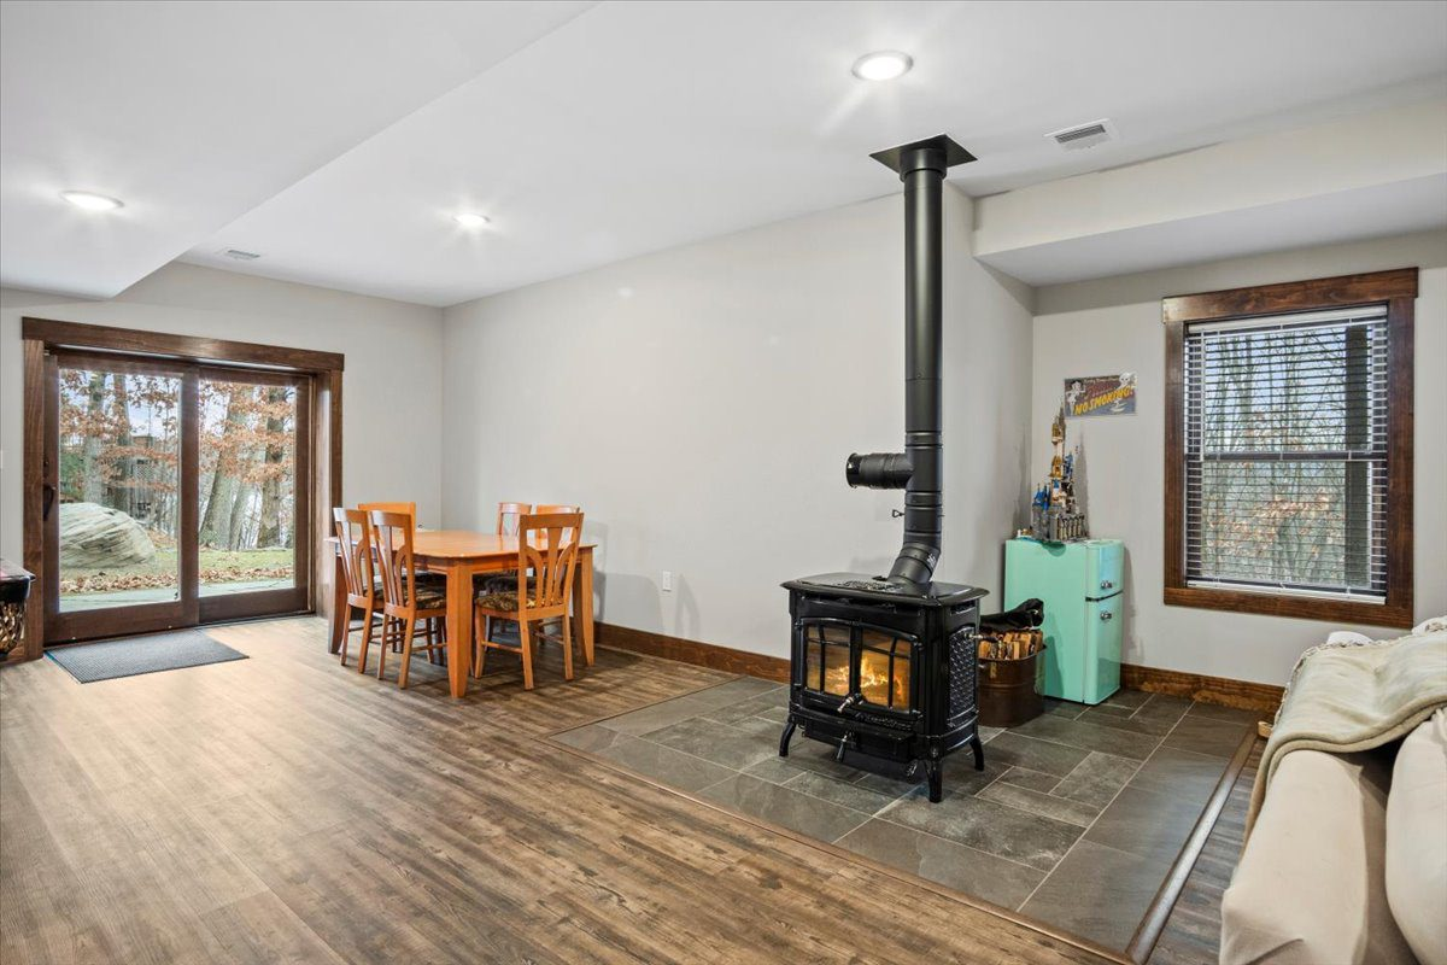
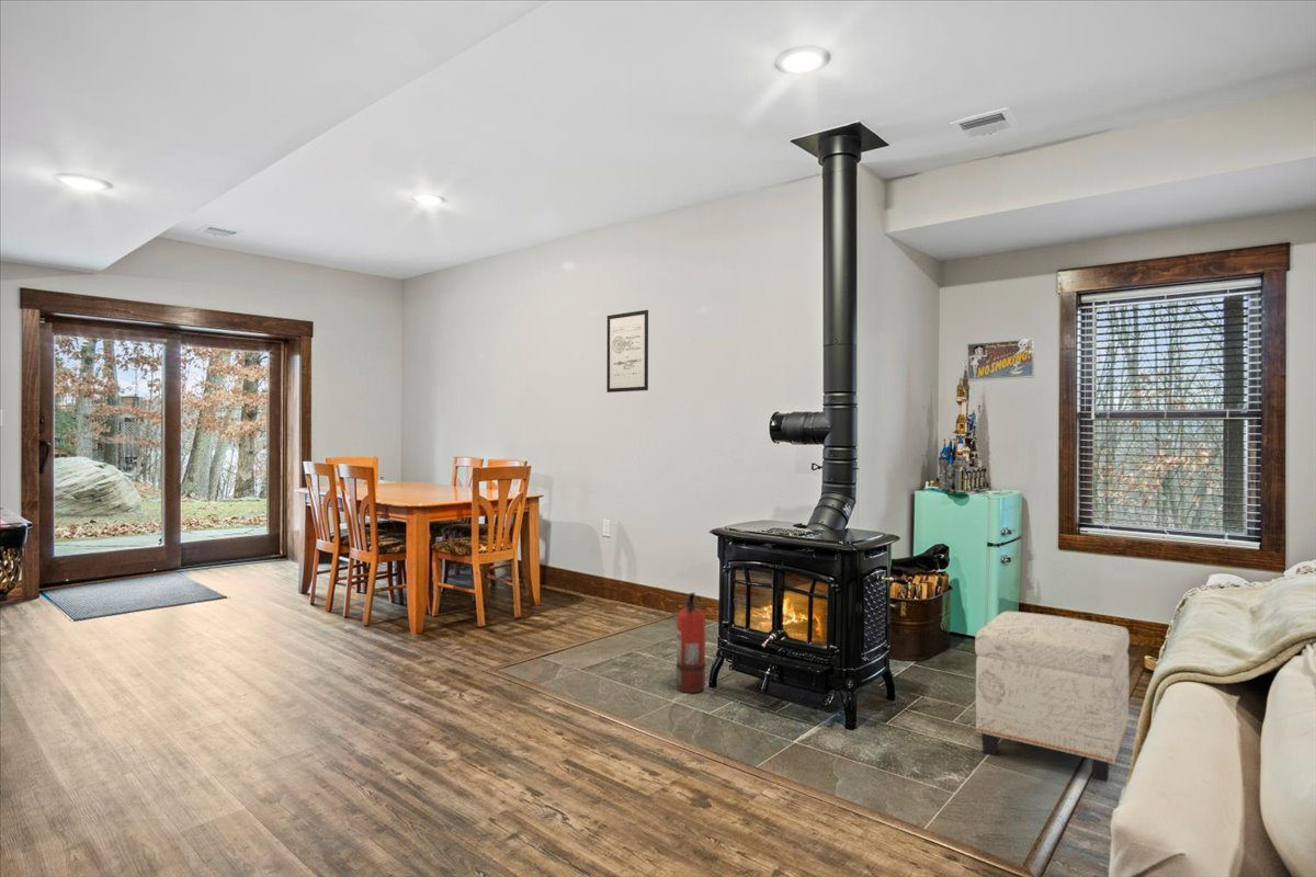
+ wall art [605,309,649,394]
+ fire extinguisher [674,592,707,694]
+ ottoman [974,611,1131,784]
